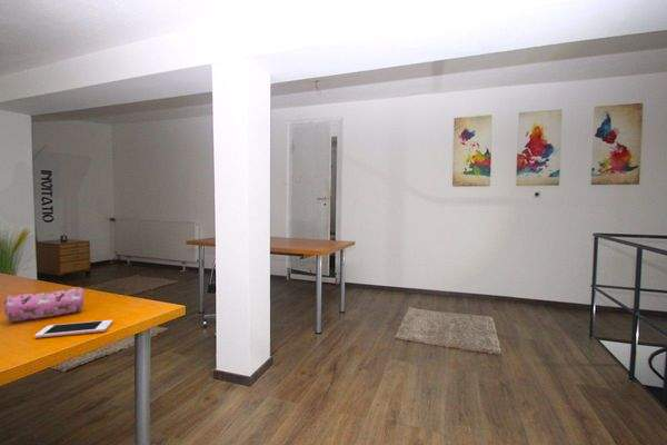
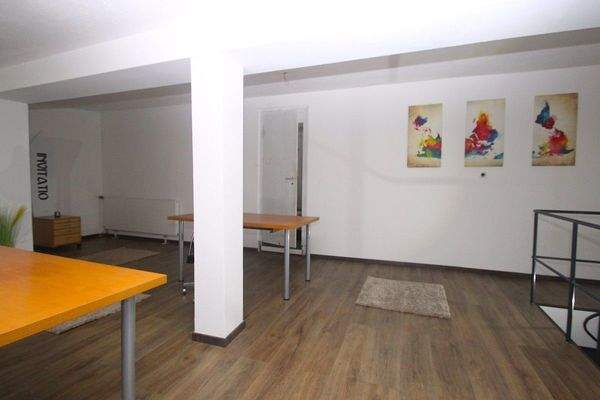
- cell phone [33,319,113,339]
- pencil case [2,286,84,323]
